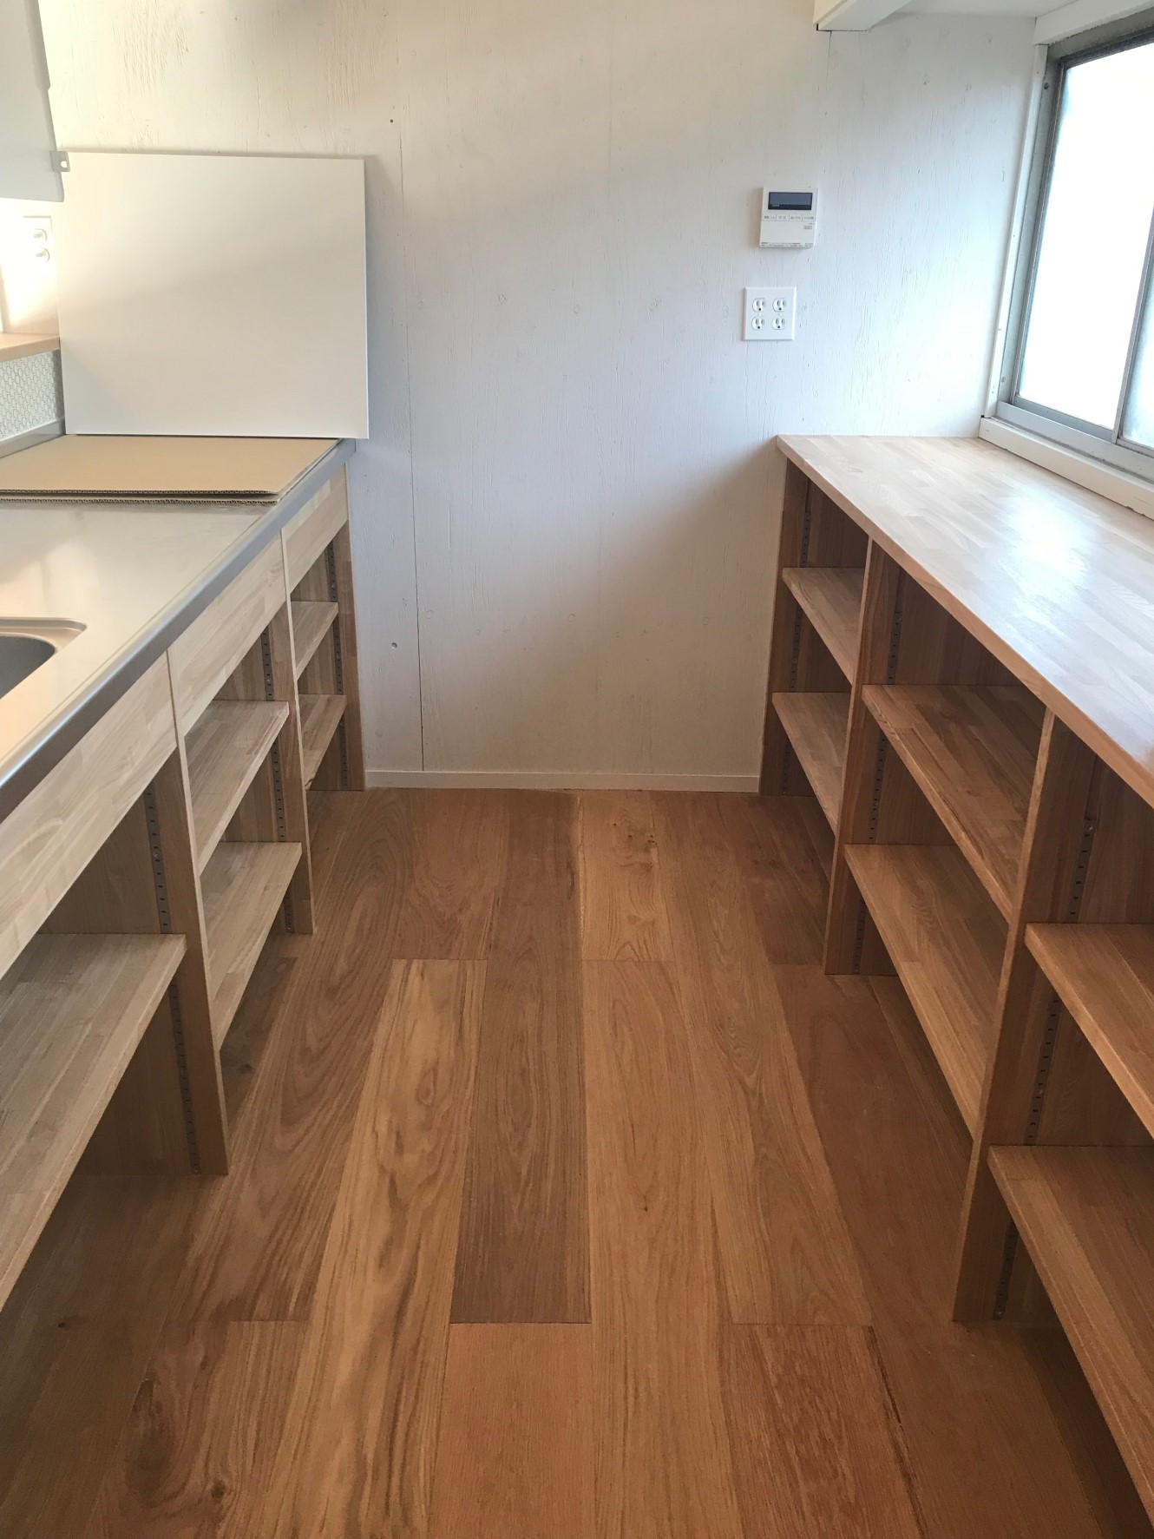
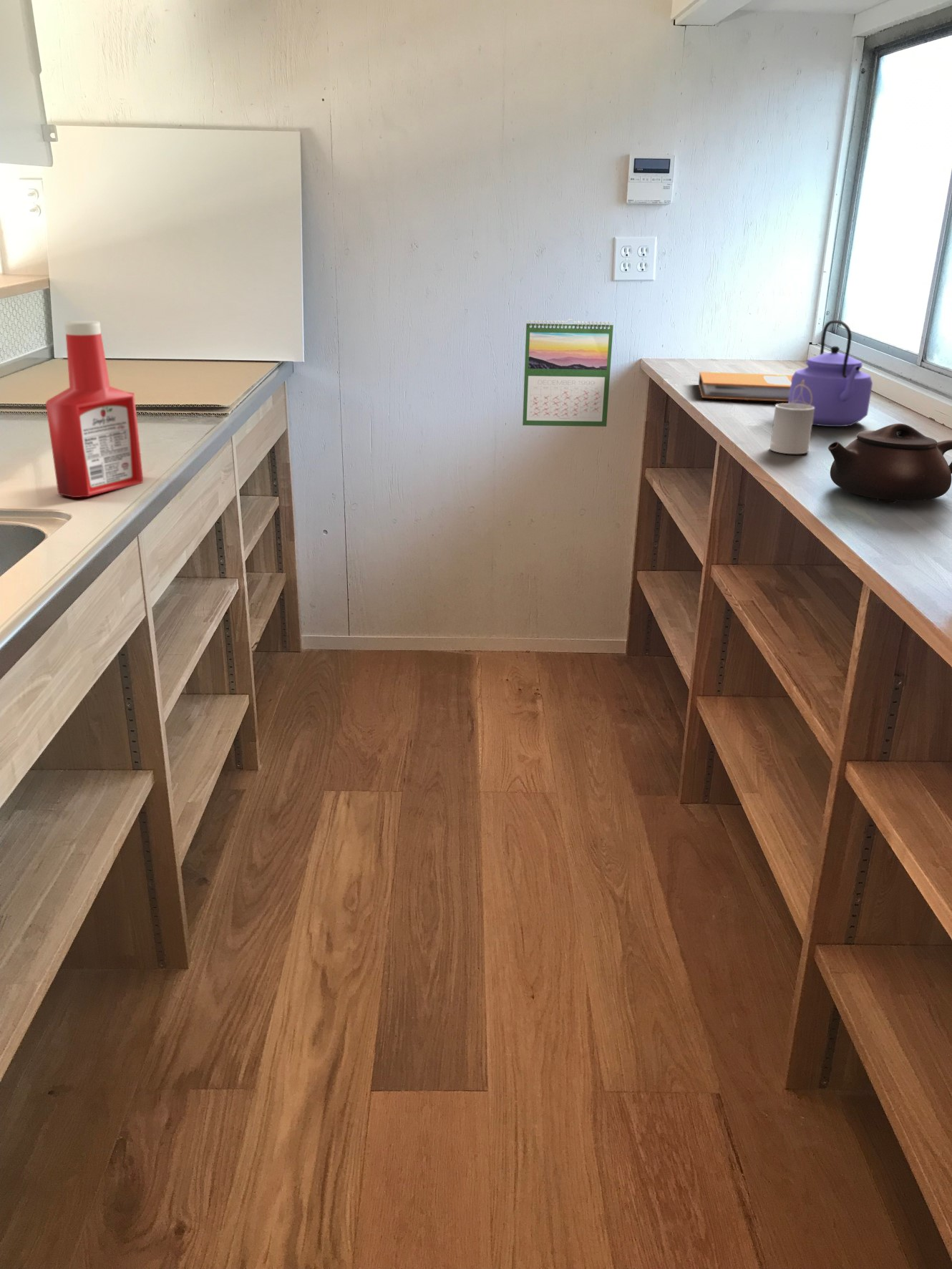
+ notebook [698,371,793,402]
+ cup [769,402,815,454]
+ kettle [787,319,873,427]
+ teapot [827,423,952,504]
+ soap bottle [45,320,144,498]
+ calendar [522,319,614,427]
